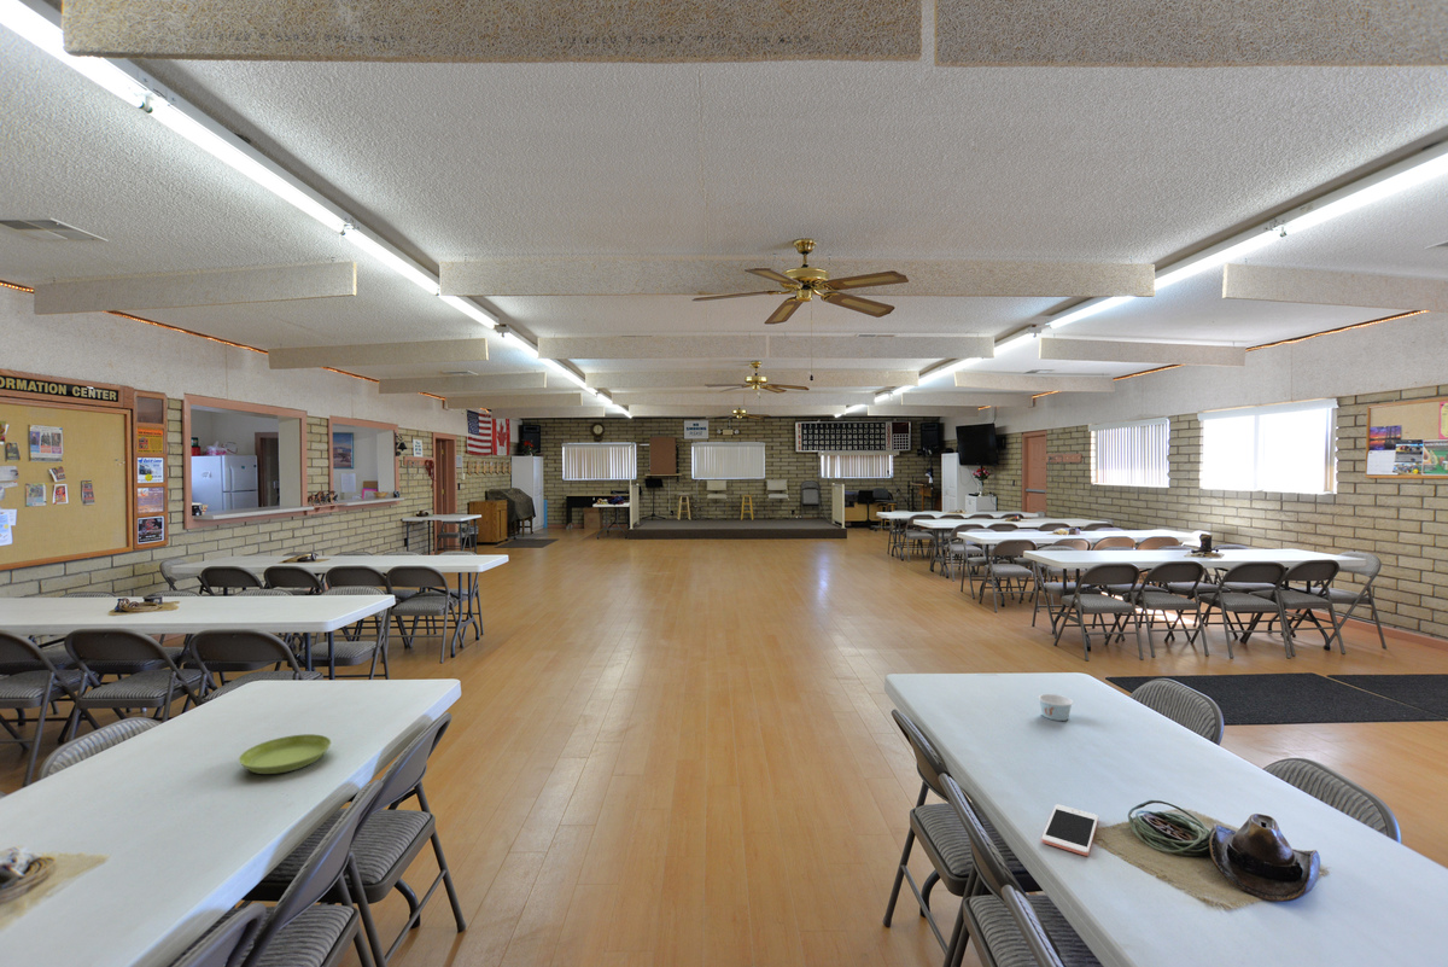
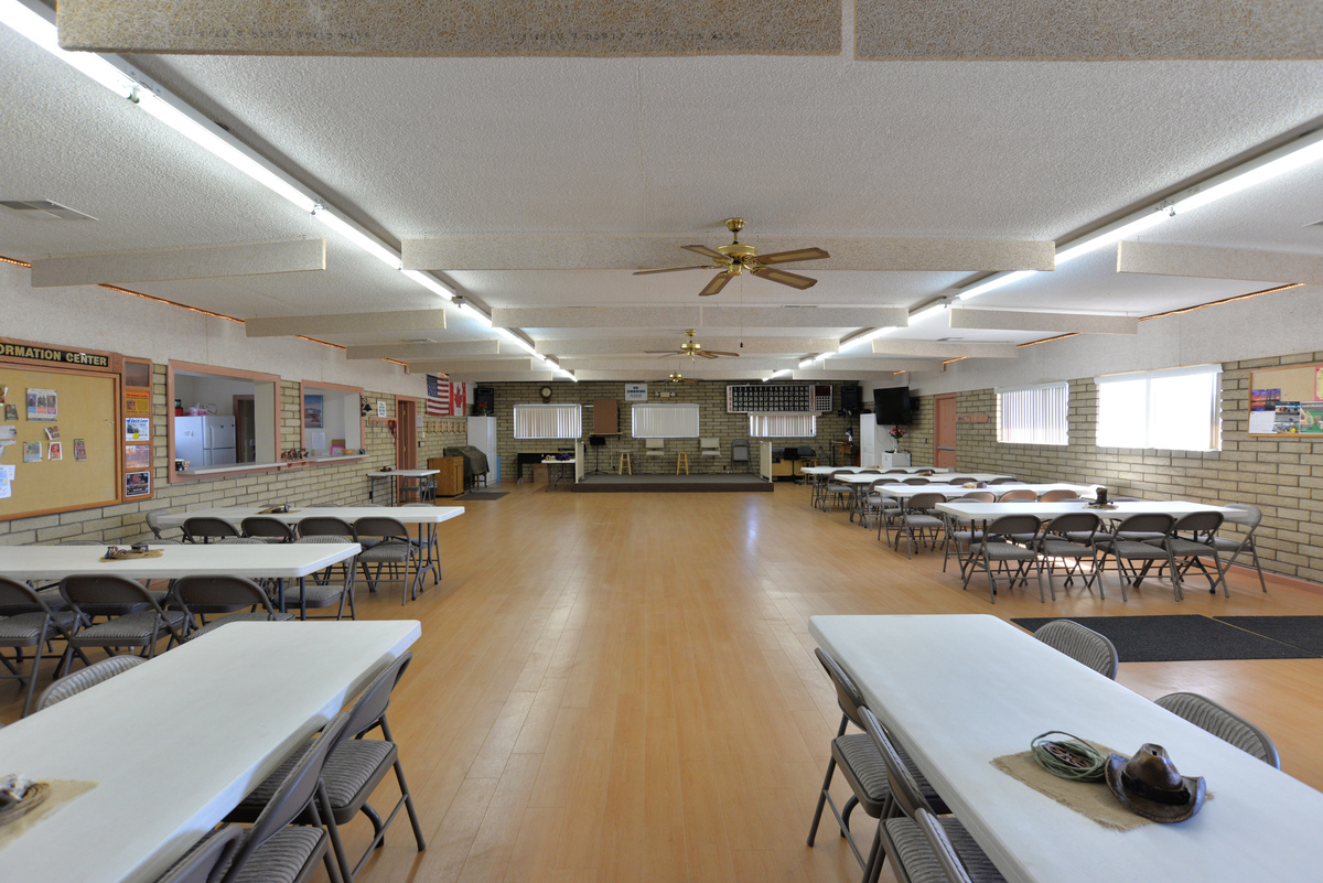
- paper cup [1038,693,1074,722]
- saucer [238,733,332,775]
- cell phone [1040,803,1099,857]
